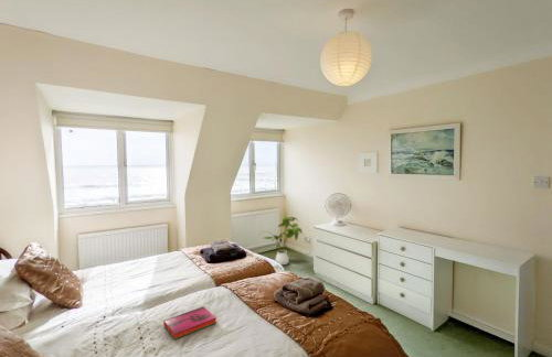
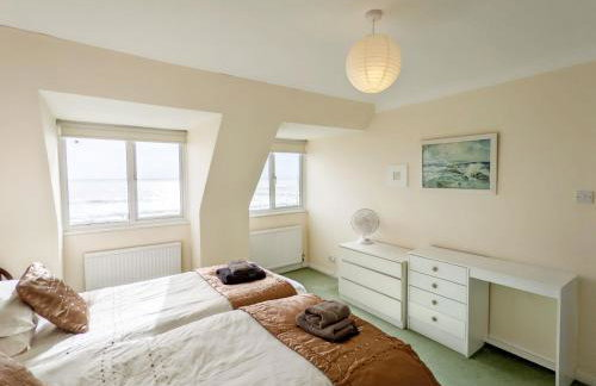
- house plant [257,215,302,266]
- hardback book [162,305,217,340]
